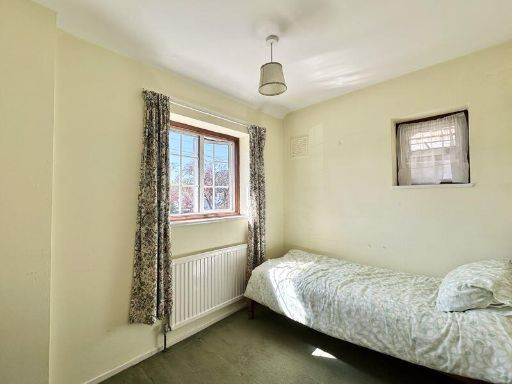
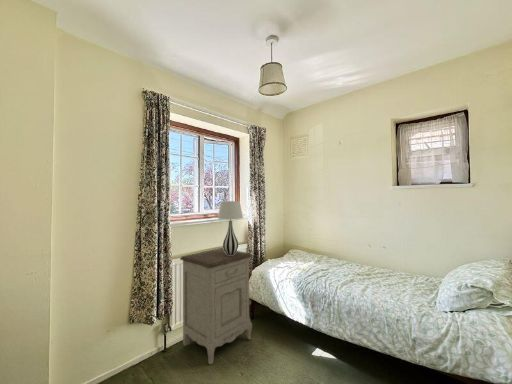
+ nightstand [179,247,253,366]
+ table lamp [217,200,244,255]
